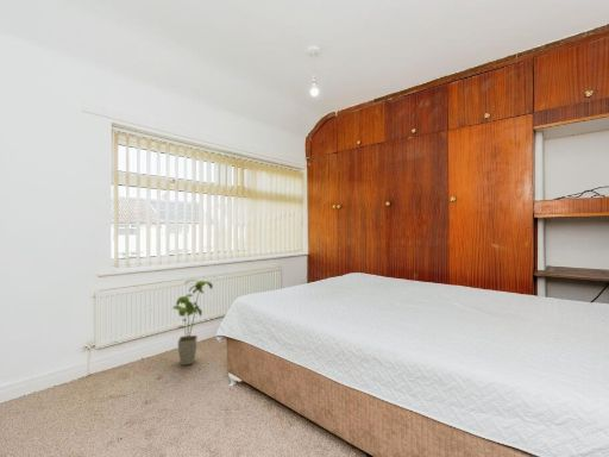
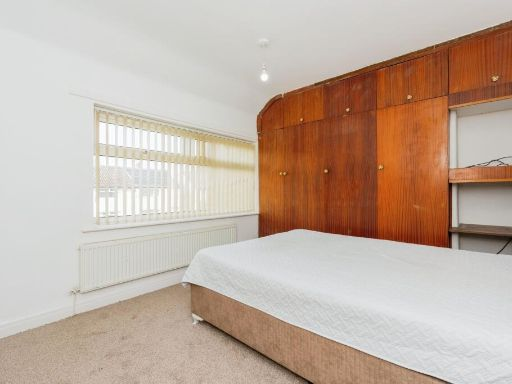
- house plant [171,278,214,367]
